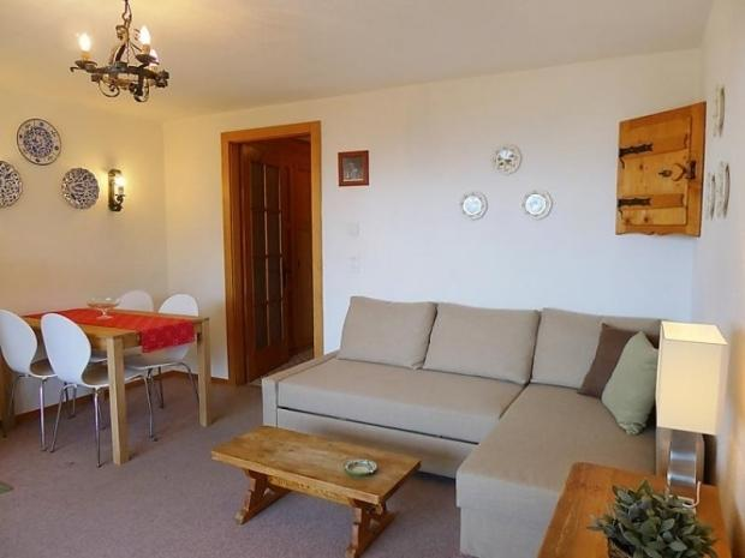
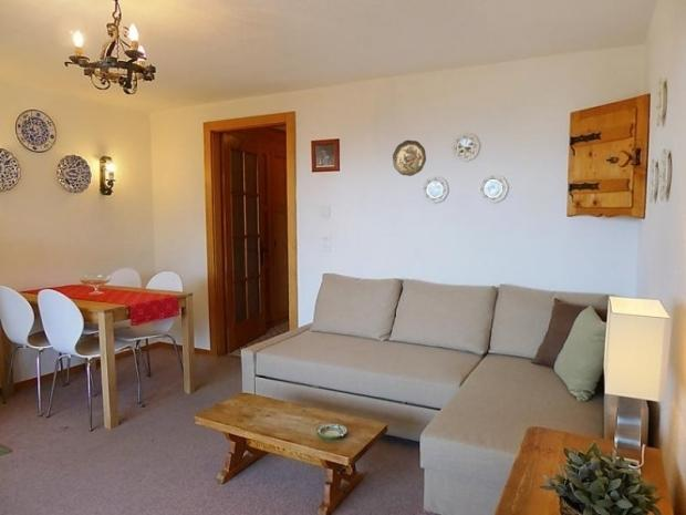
+ decorative plate [392,140,427,177]
